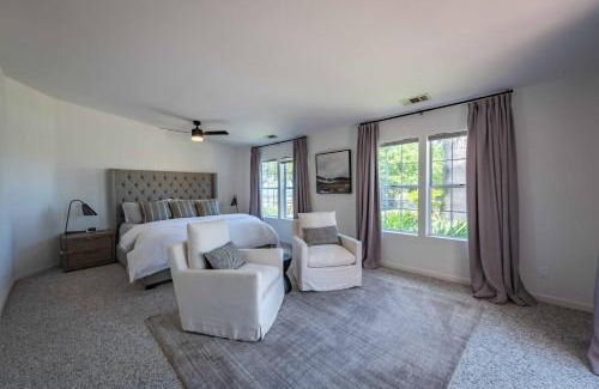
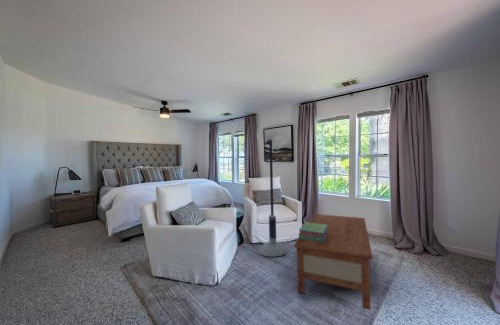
+ floor lamp [258,138,287,258]
+ stack of books [297,221,329,242]
+ coffee table [293,213,374,311]
